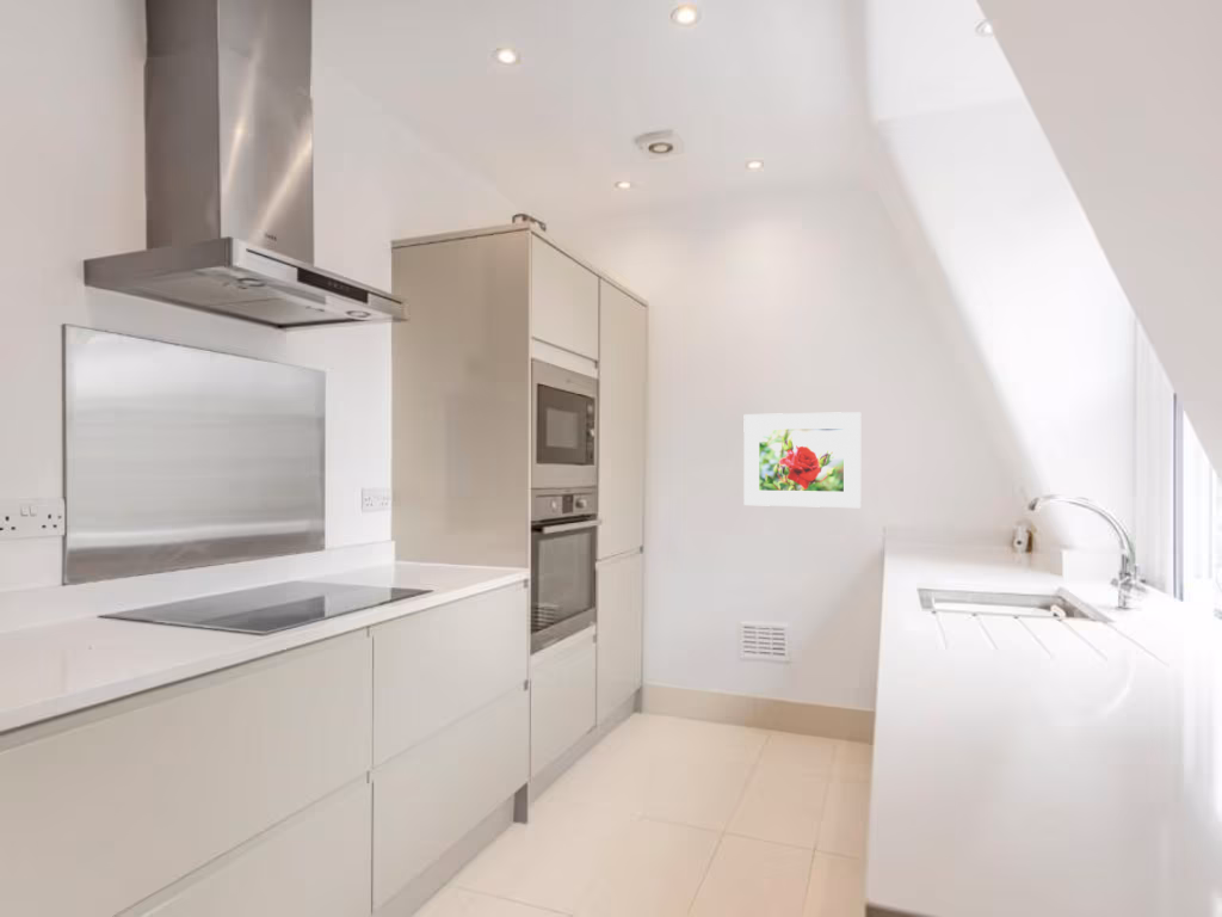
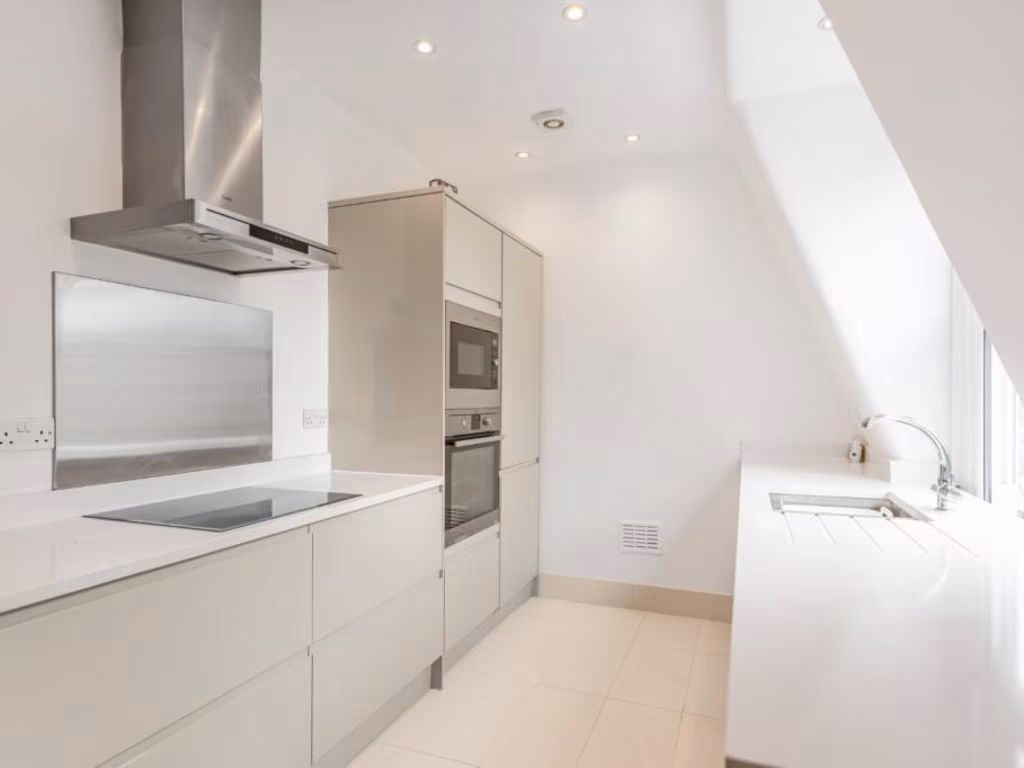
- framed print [742,411,862,509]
